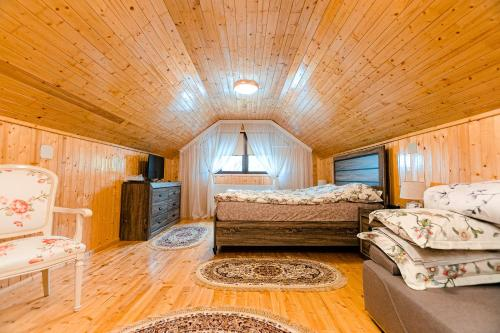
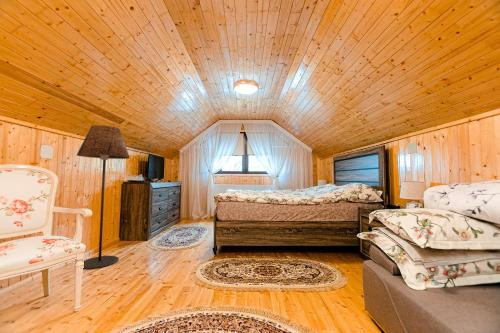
+ floor lamp [76,124,131,270]
